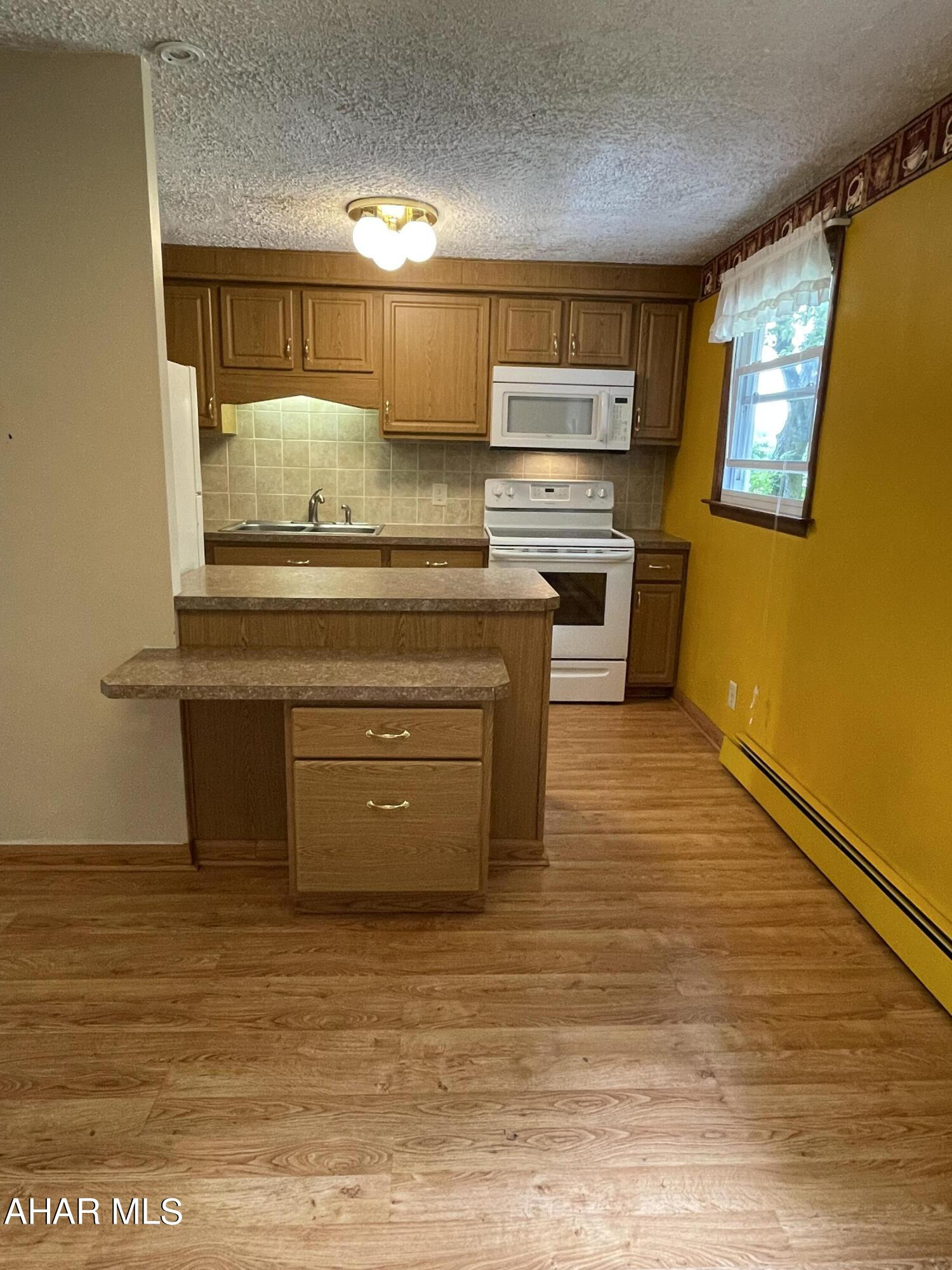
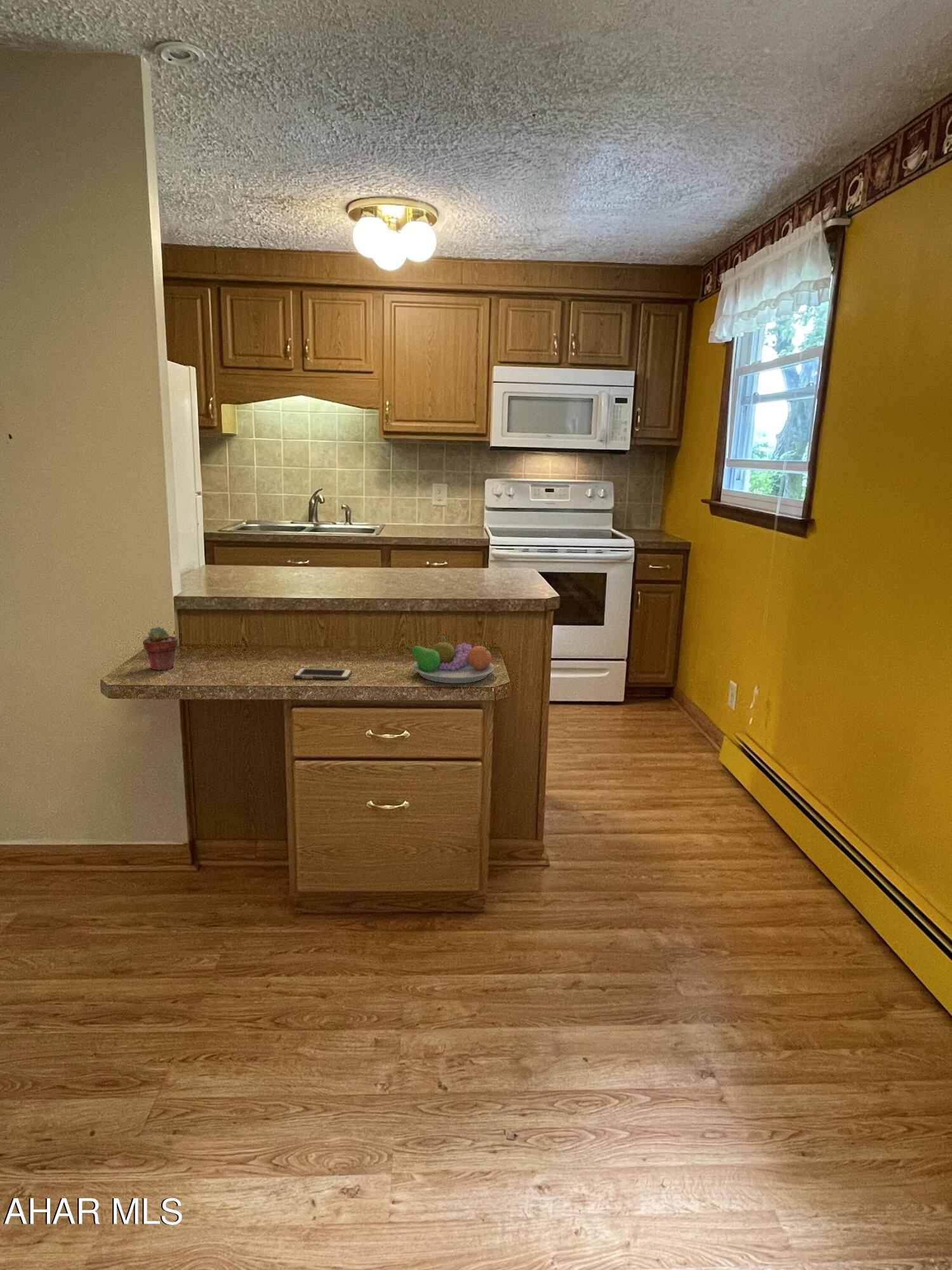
+ potted succulent [142,626,179,671]
+ fruit bowl [405,635,495,684]
+ cell phone [293,667,353,681]
